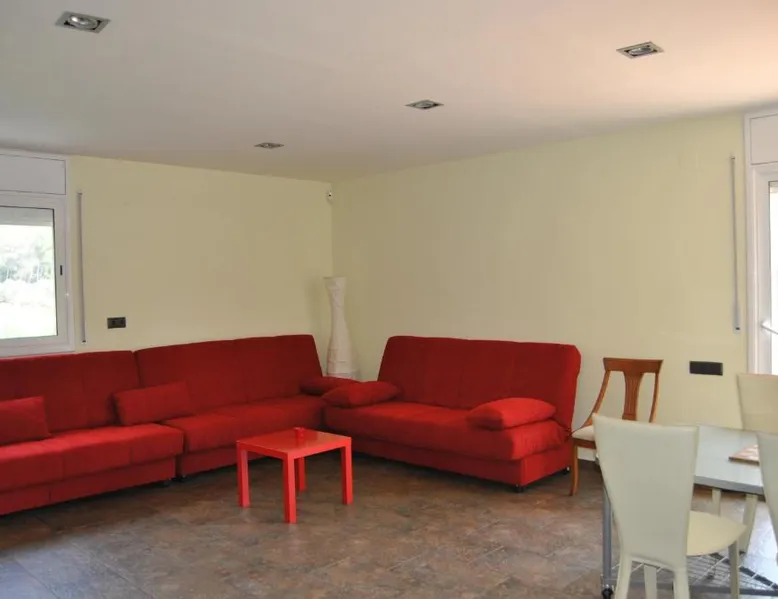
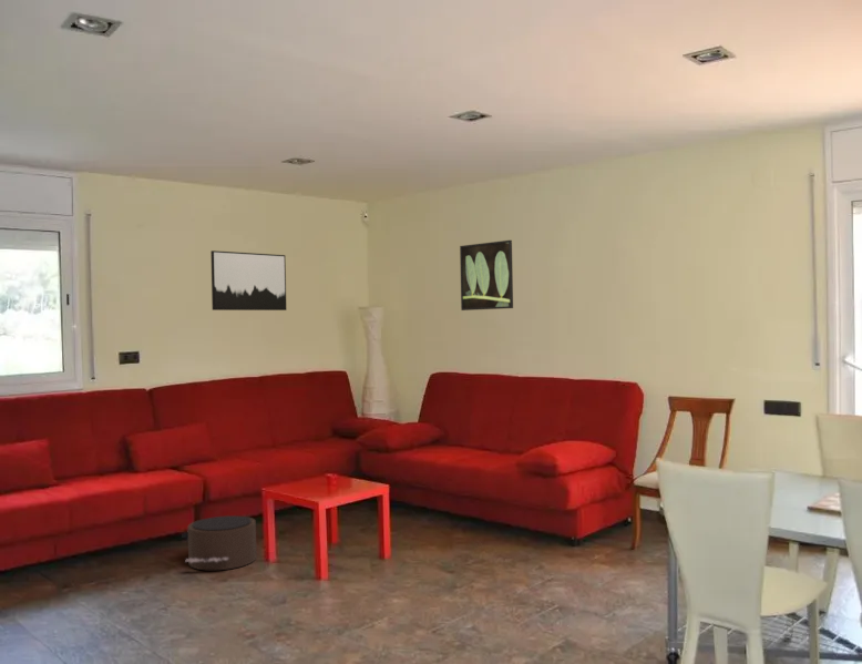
+ wall art [209,249,287,311]
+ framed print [459,239,514,311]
+ pouf [184,514,257,571]
